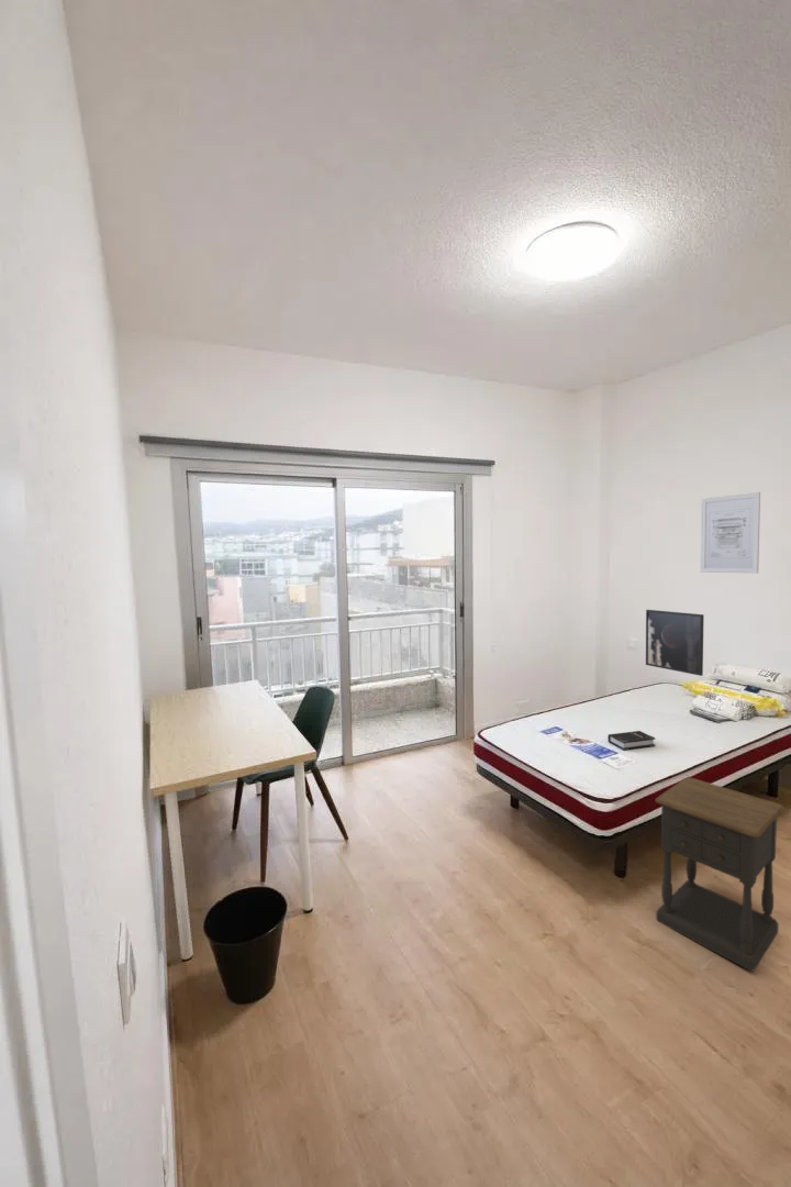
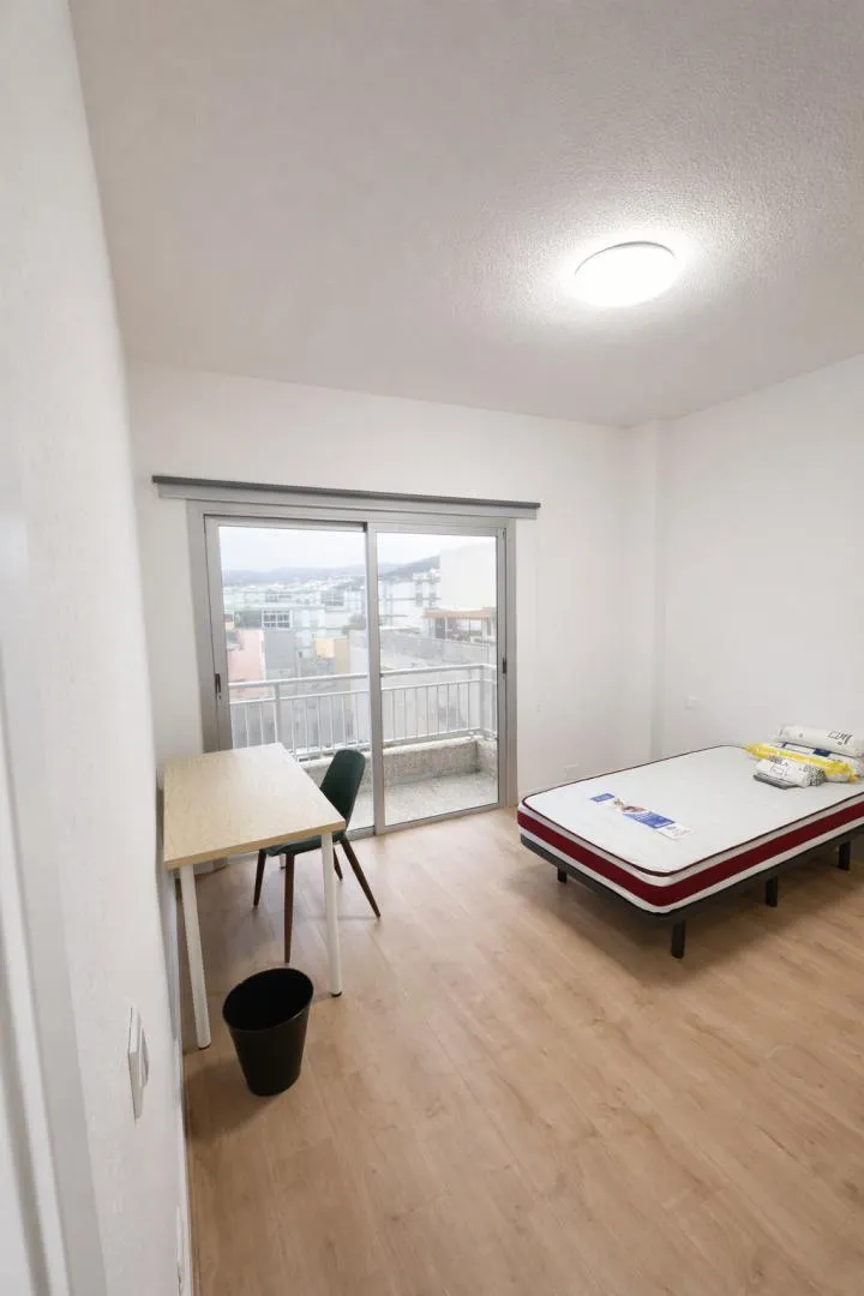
- nightstand [655,776,786,973]
- wall art [700,491,761,575]
- hardback book [606,730,656,751]
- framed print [645,609,705,677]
